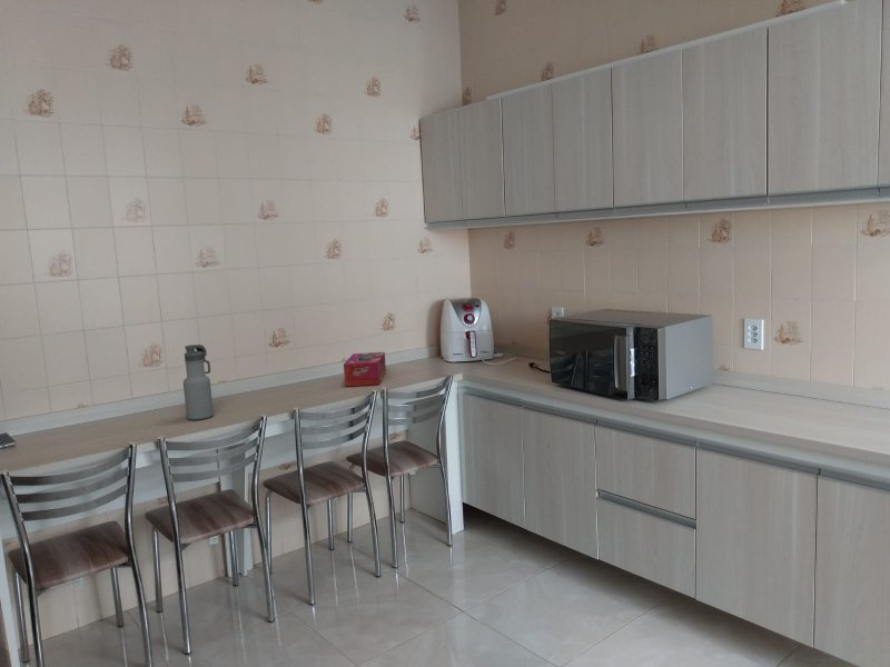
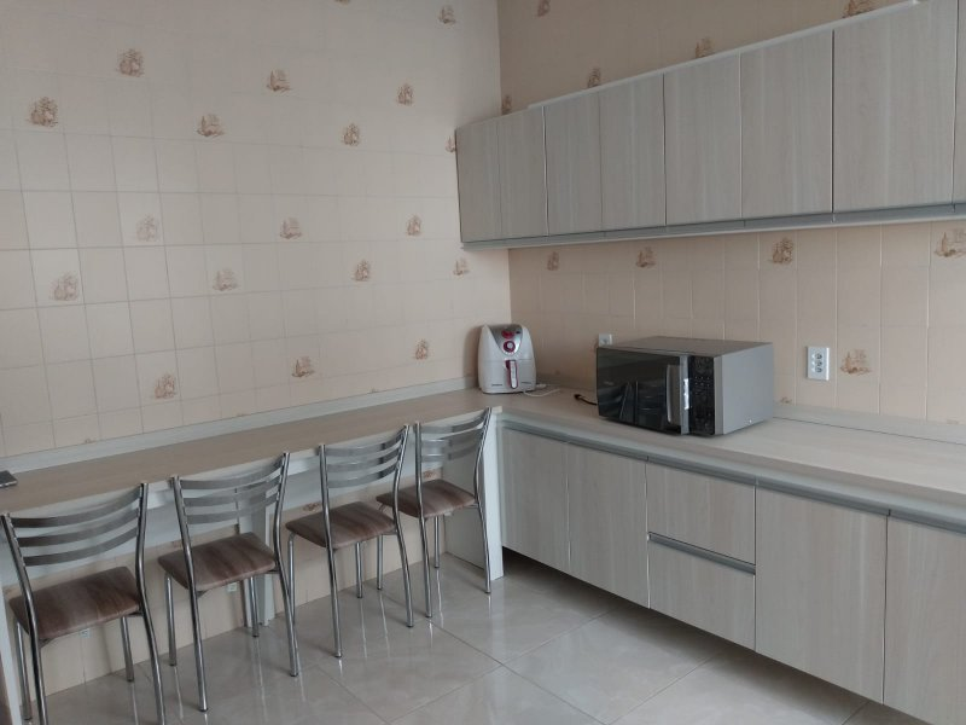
- tissue box [343,351,387,388]
- water bottle [182,344,215,421]
